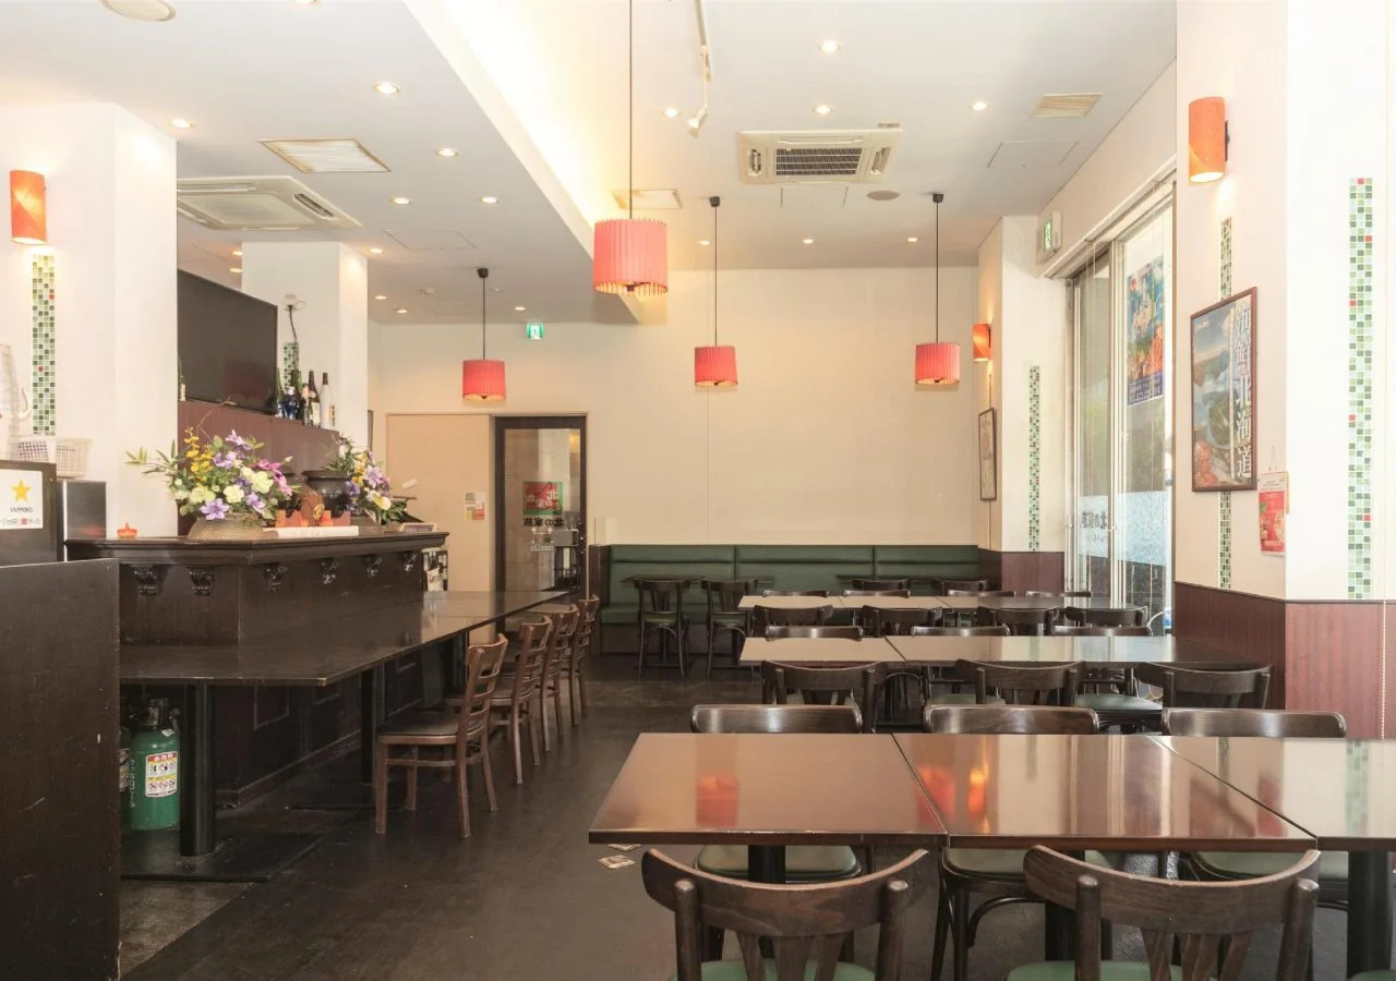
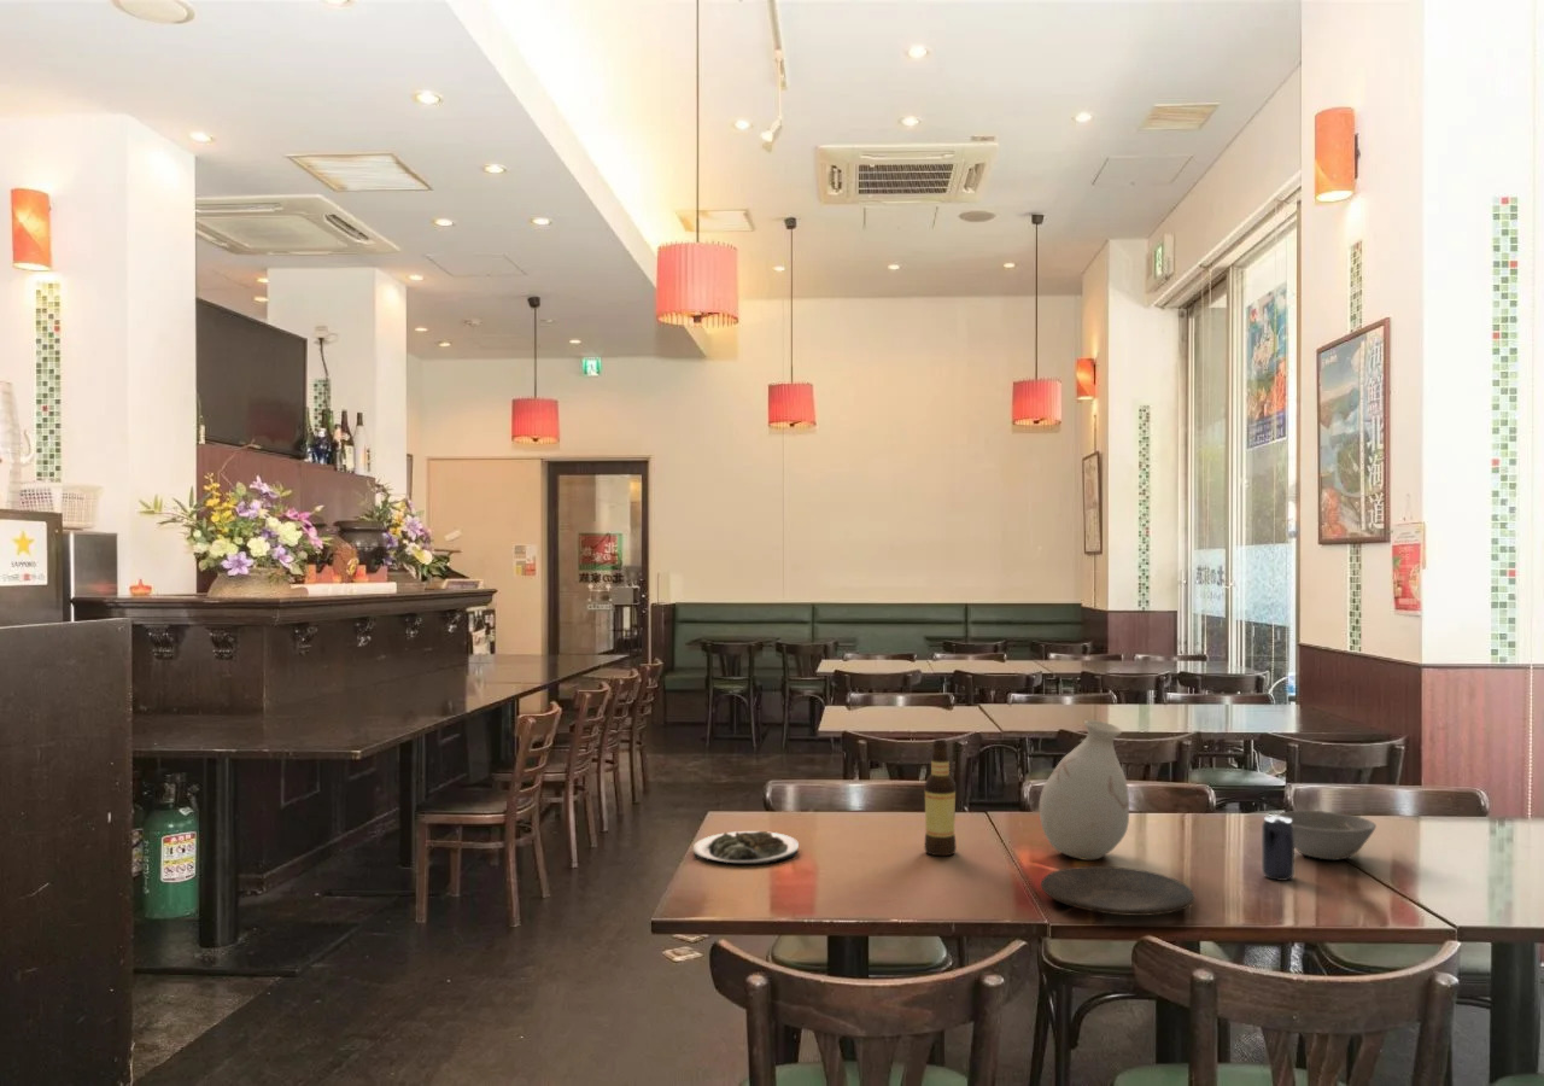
+ plate [692,830,800,865]
+ beverage can [1261,815,1296,882]
+ bottle [923,738,958,857]
+ plate [1040,865,1195,917]
+ bowl [1276,810,1378,862]
+ vase [1039,719,1130,862]
